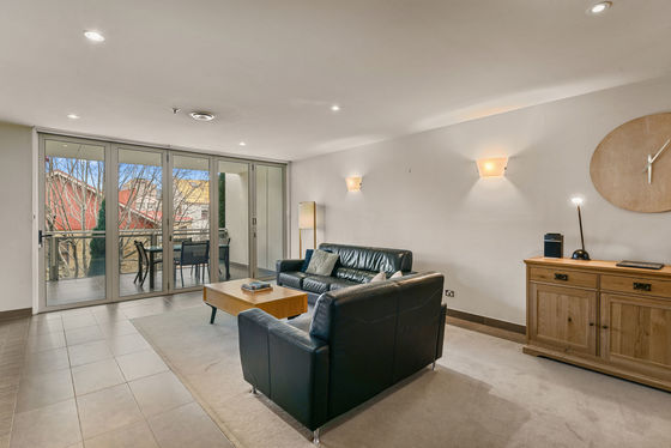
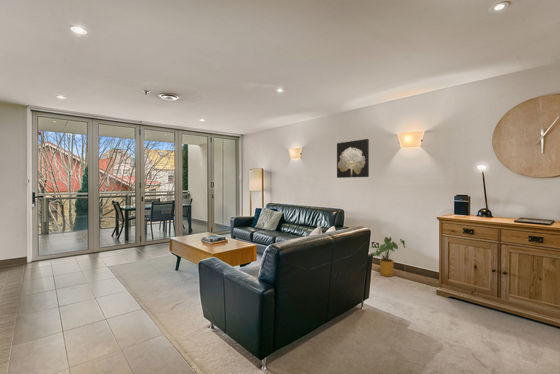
+ wall art [336,138,370,179]
+ house plant [370,236,406,277]
